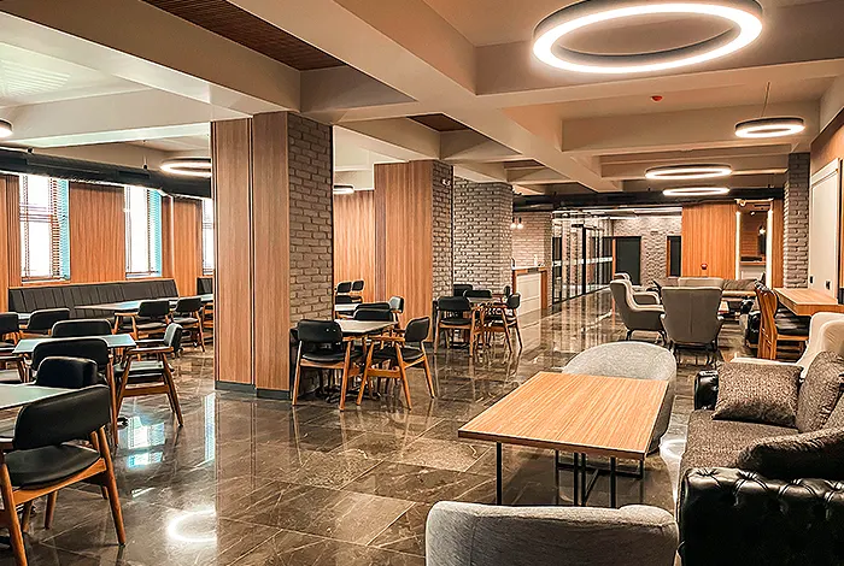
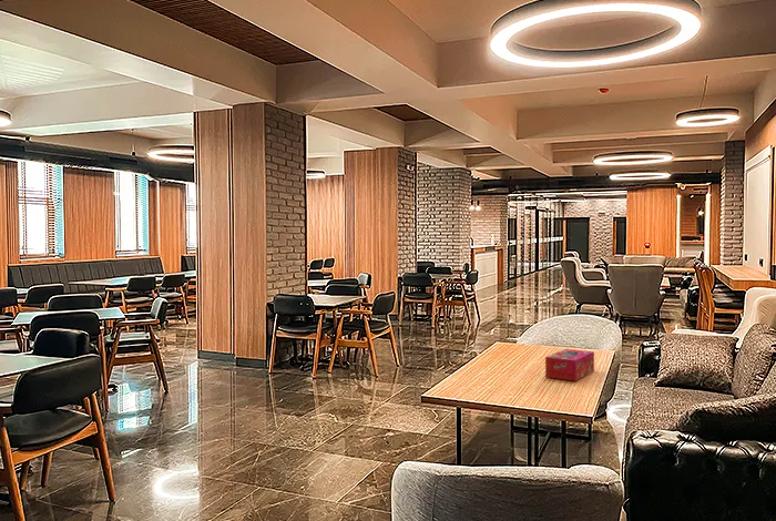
+ tissue box [544,348,595,382]
